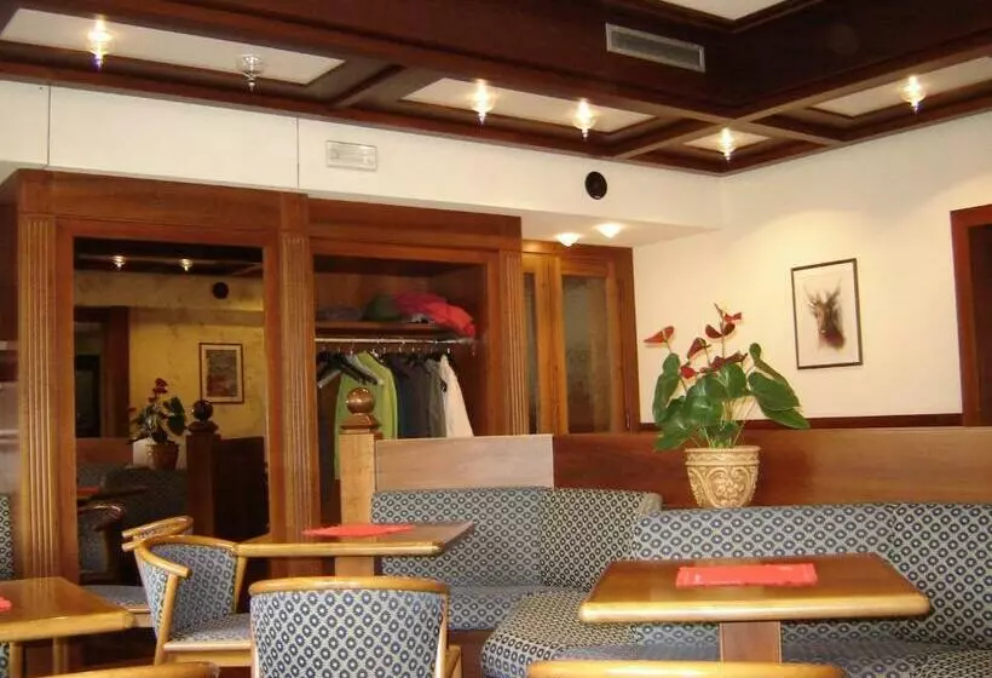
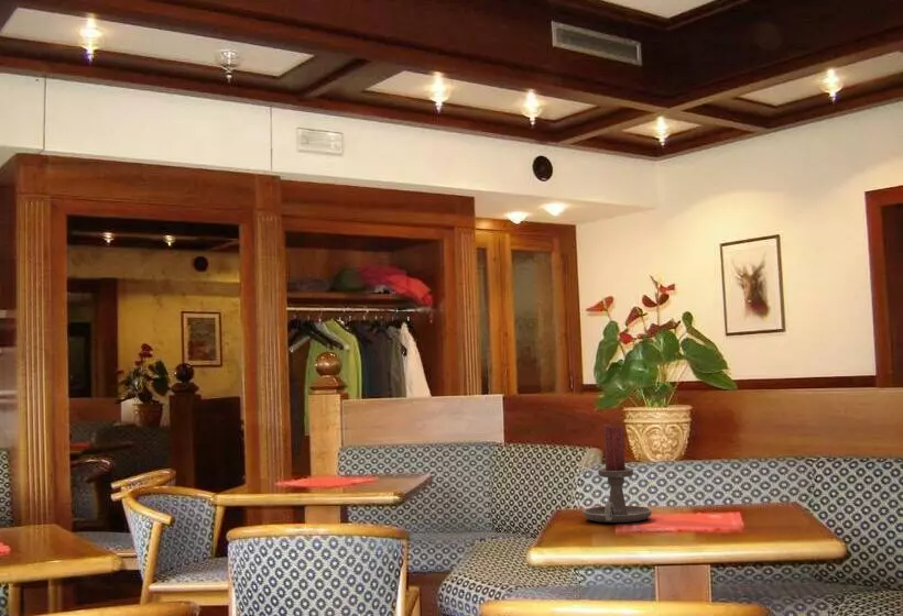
+ candle holder [583,424,653,524]
